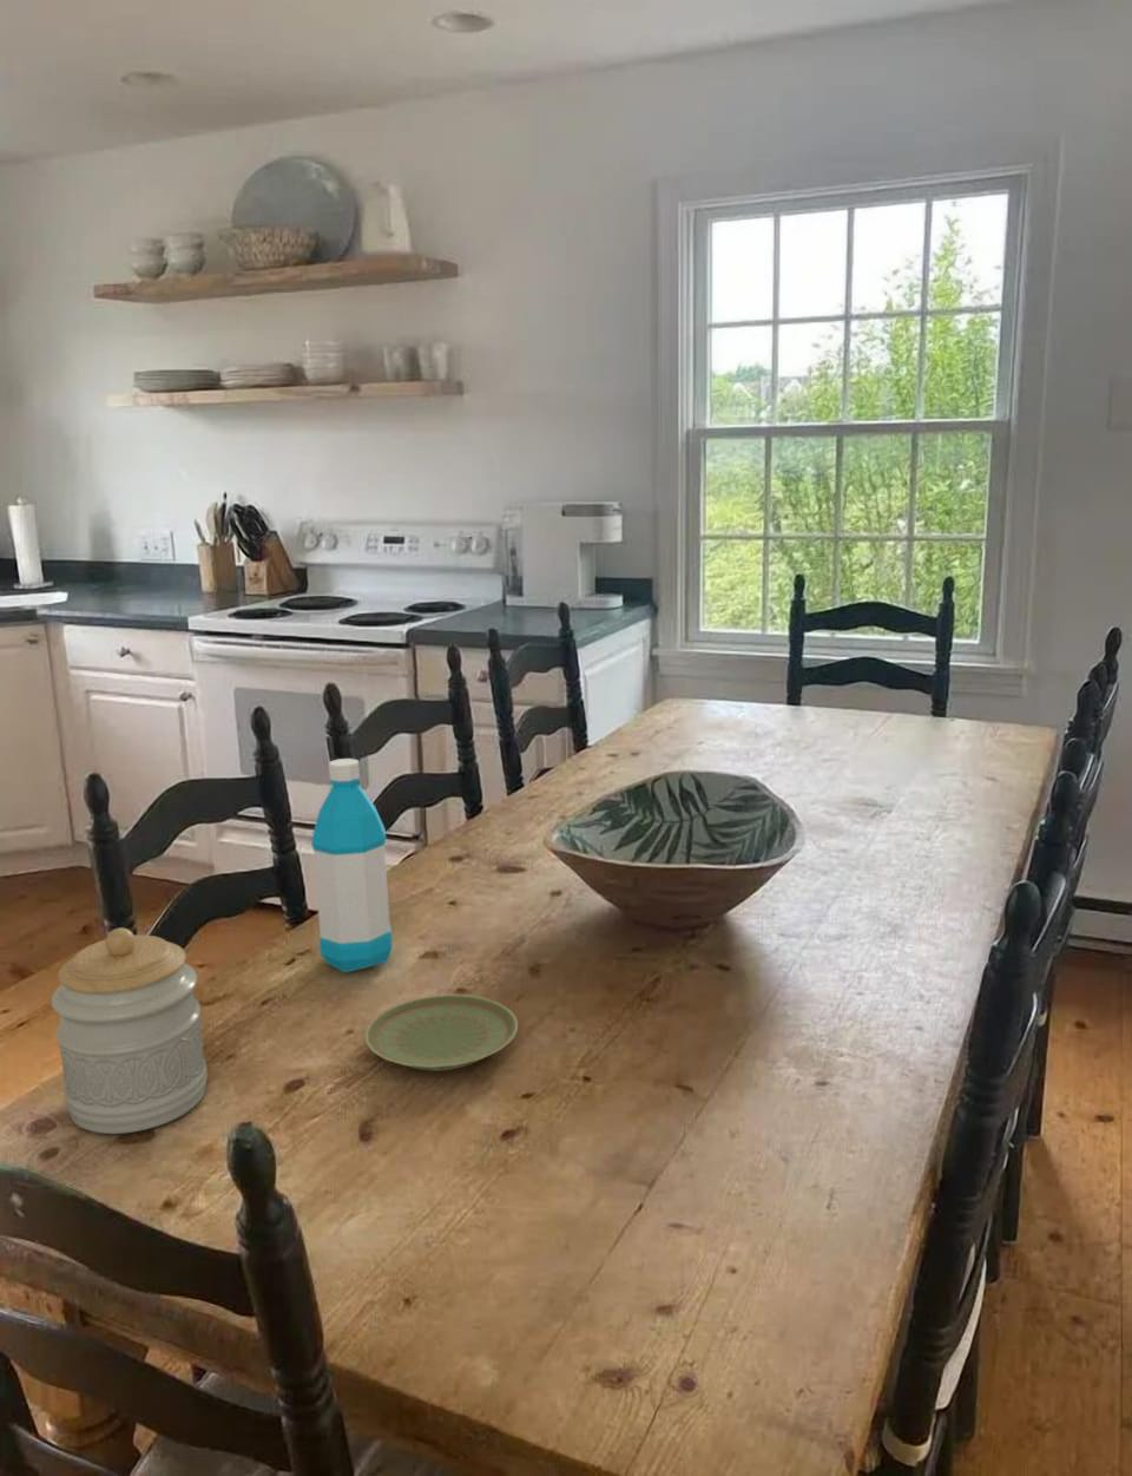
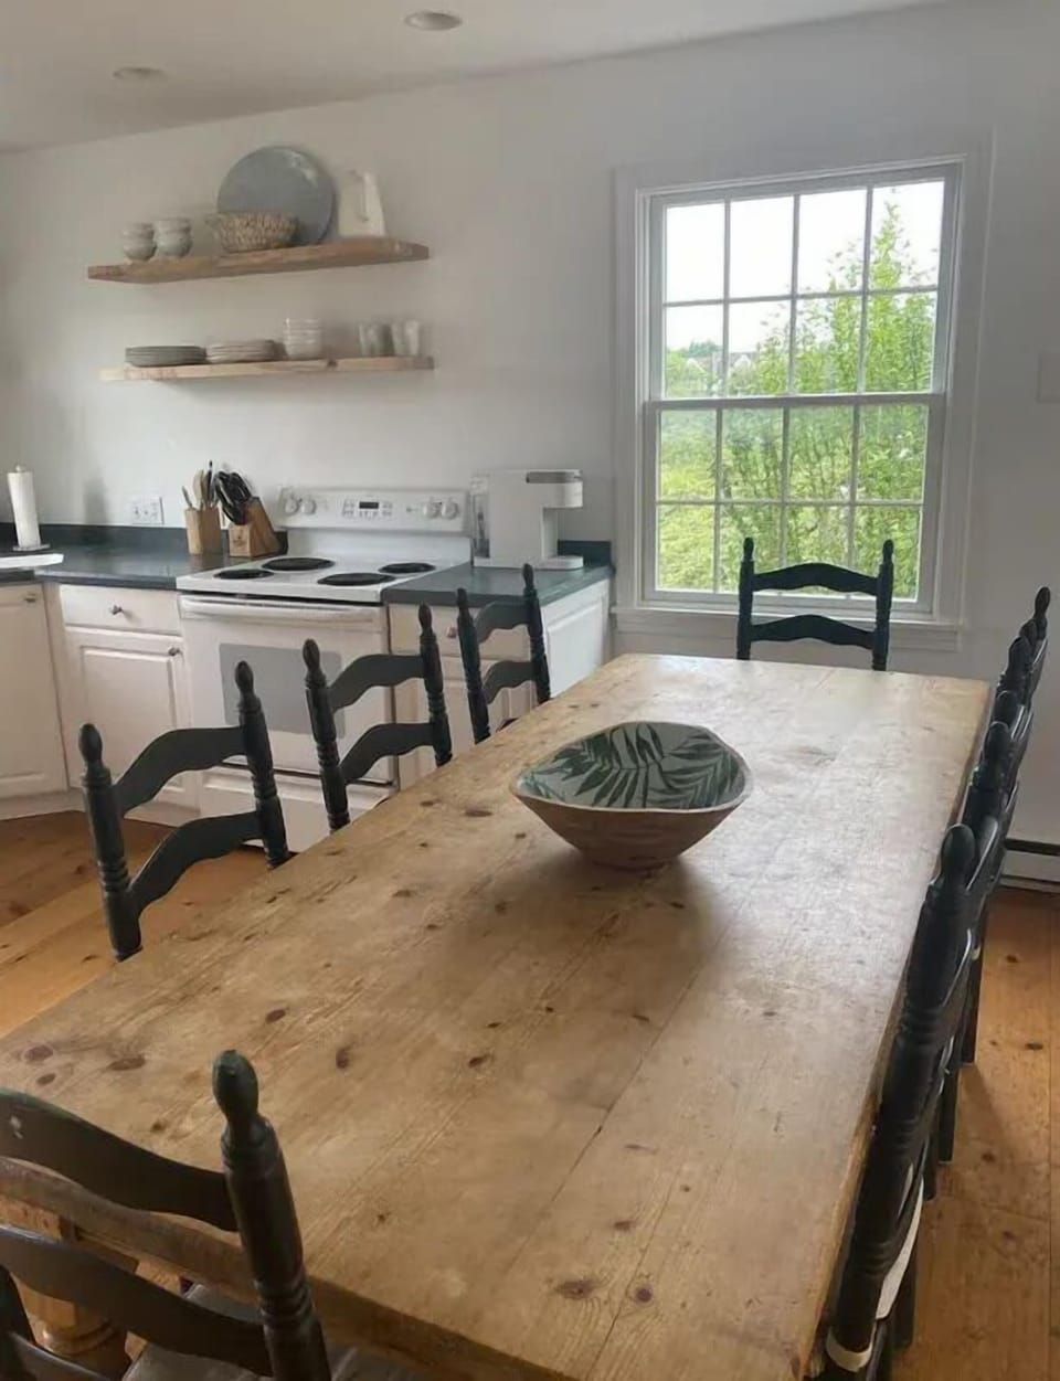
- water bottle [310,758,394,974]
- plate [363,993,518,1072]
- jar [51,927,209,1135]
